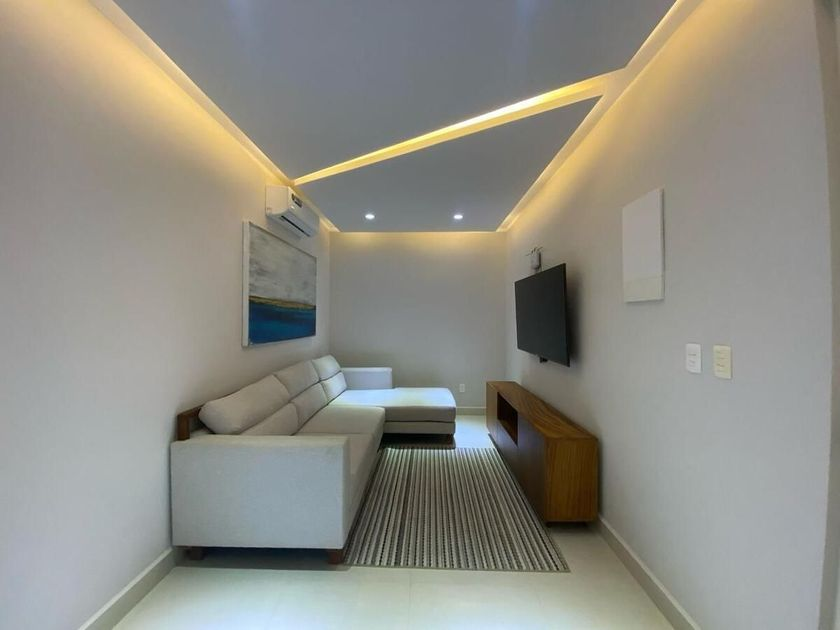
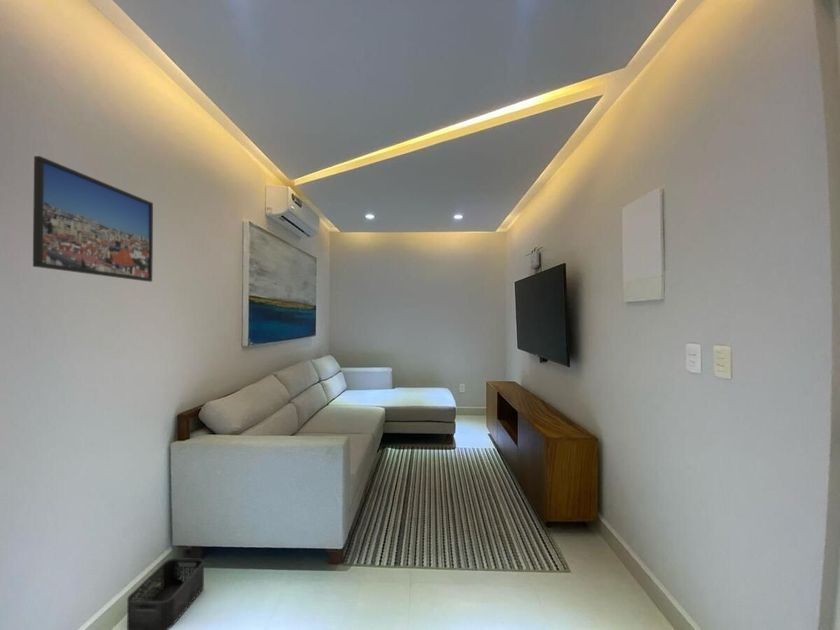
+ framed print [32,155,154,283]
+ storage bin [126,557,205,630]
